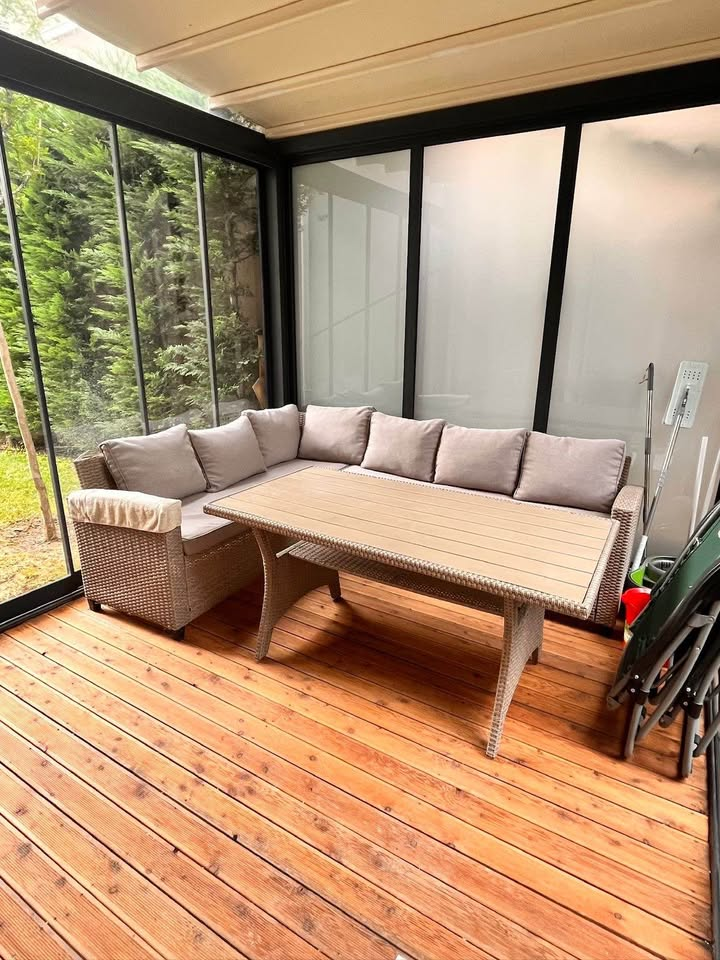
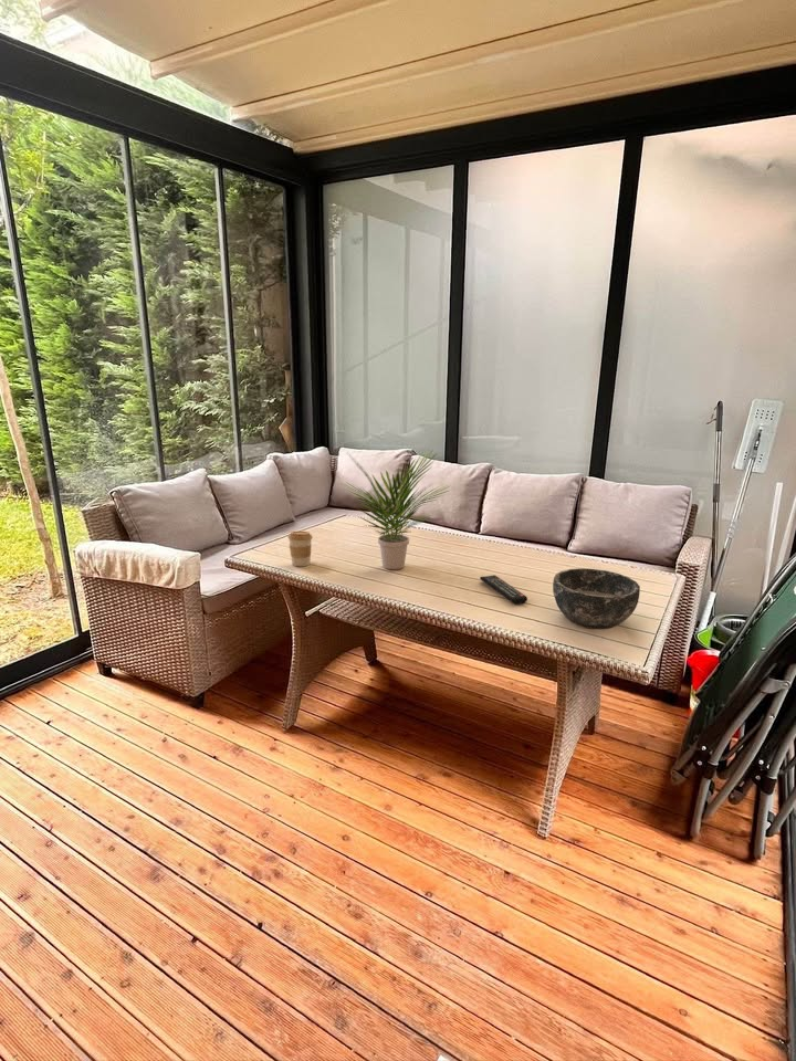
+ potted plant [339,450,450,570]
+ coffee cup [287,530,314,567]
+ bowl [552,567,641,630]
+ remote control [479,574,528,606]
